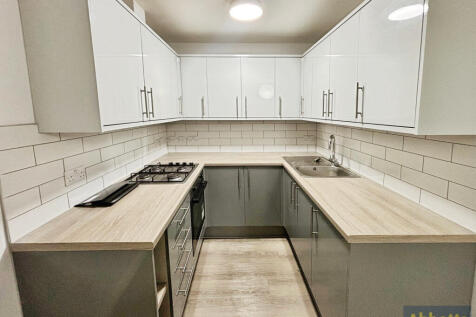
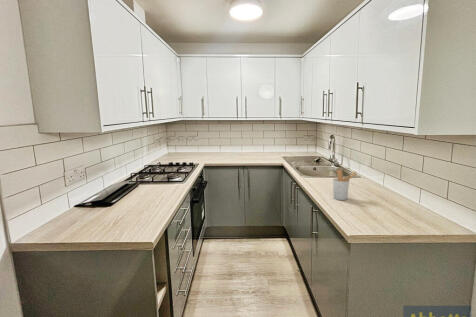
+ utensil holder [332,168,358,201]
